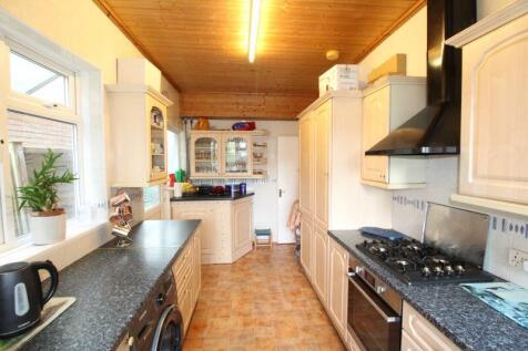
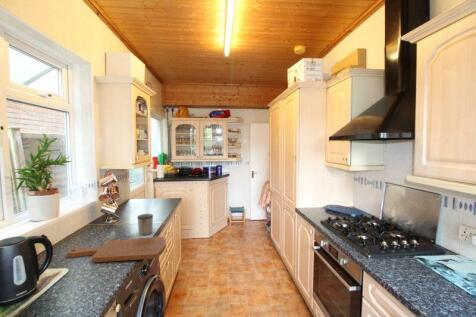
+ mug [136,213,154,236]
+ cutting board [66,235,167,263]
